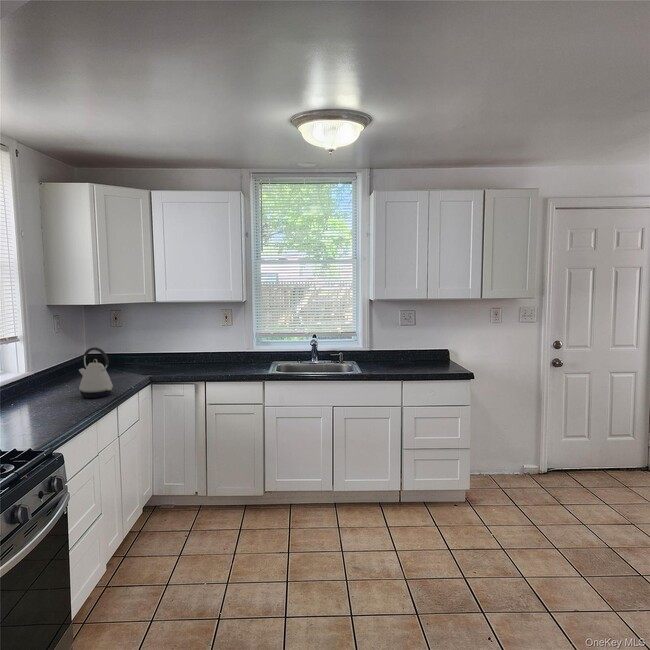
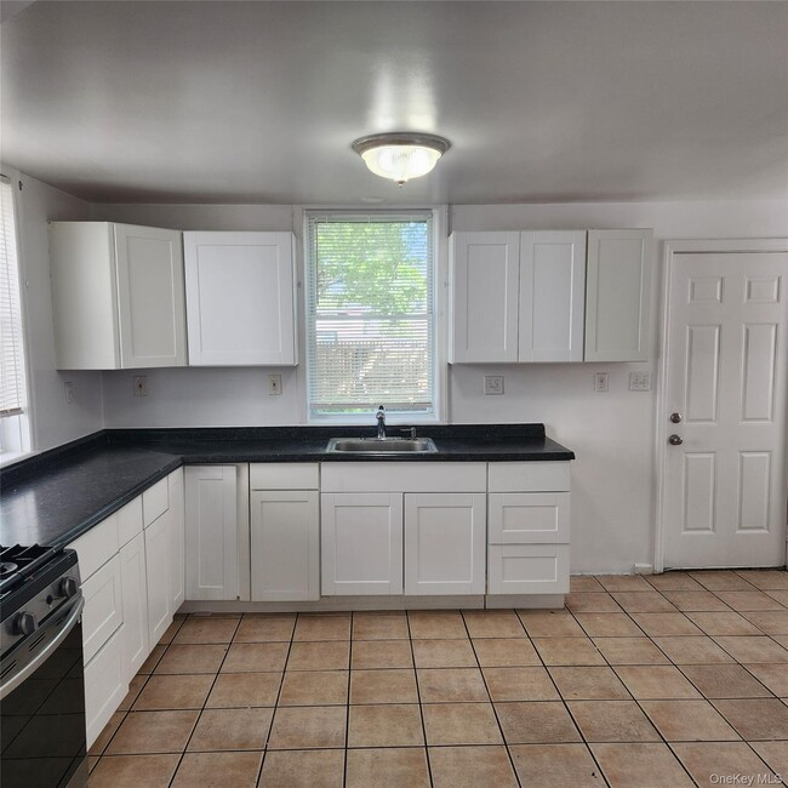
- kettle [78,346,114,399]
